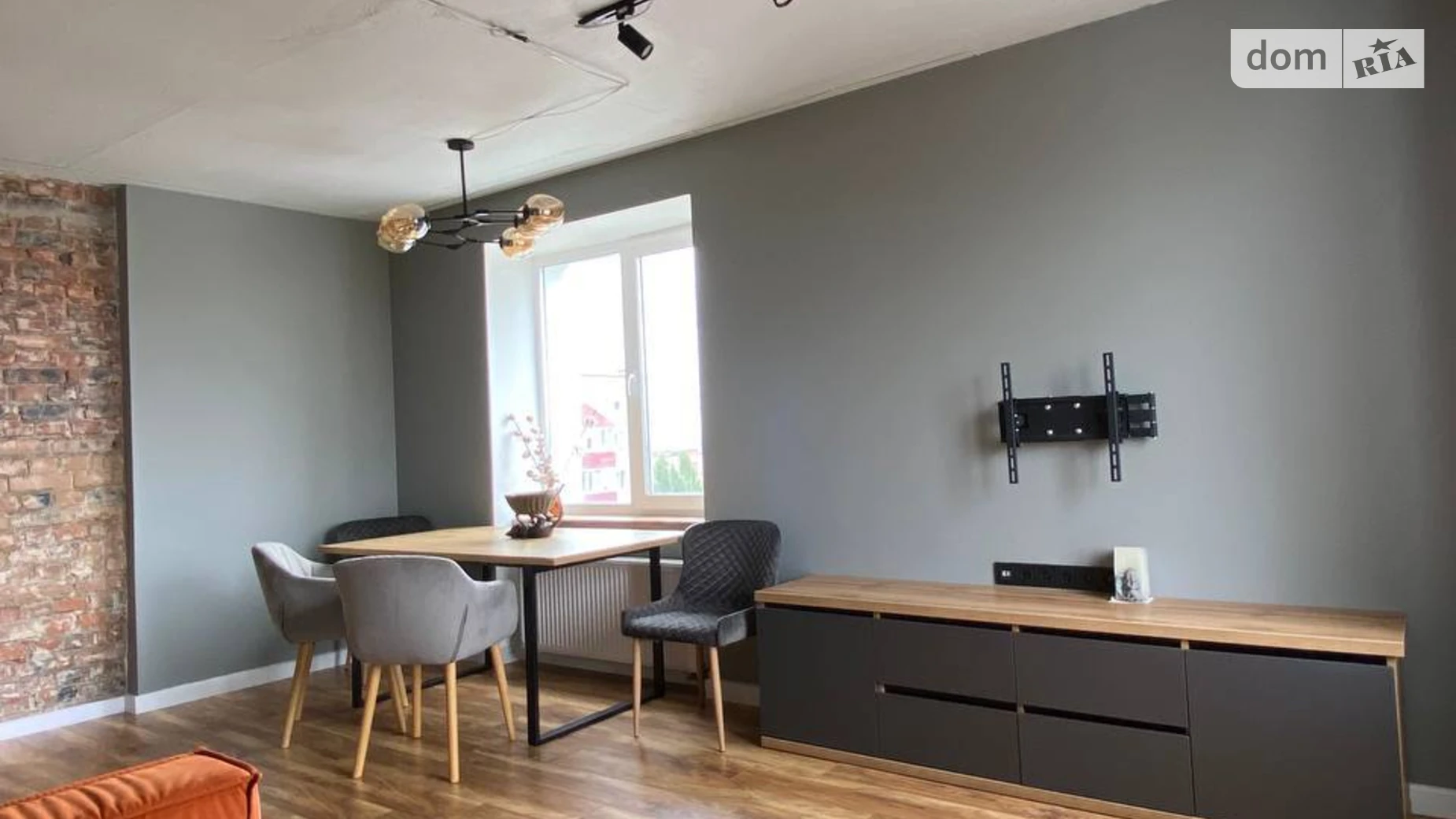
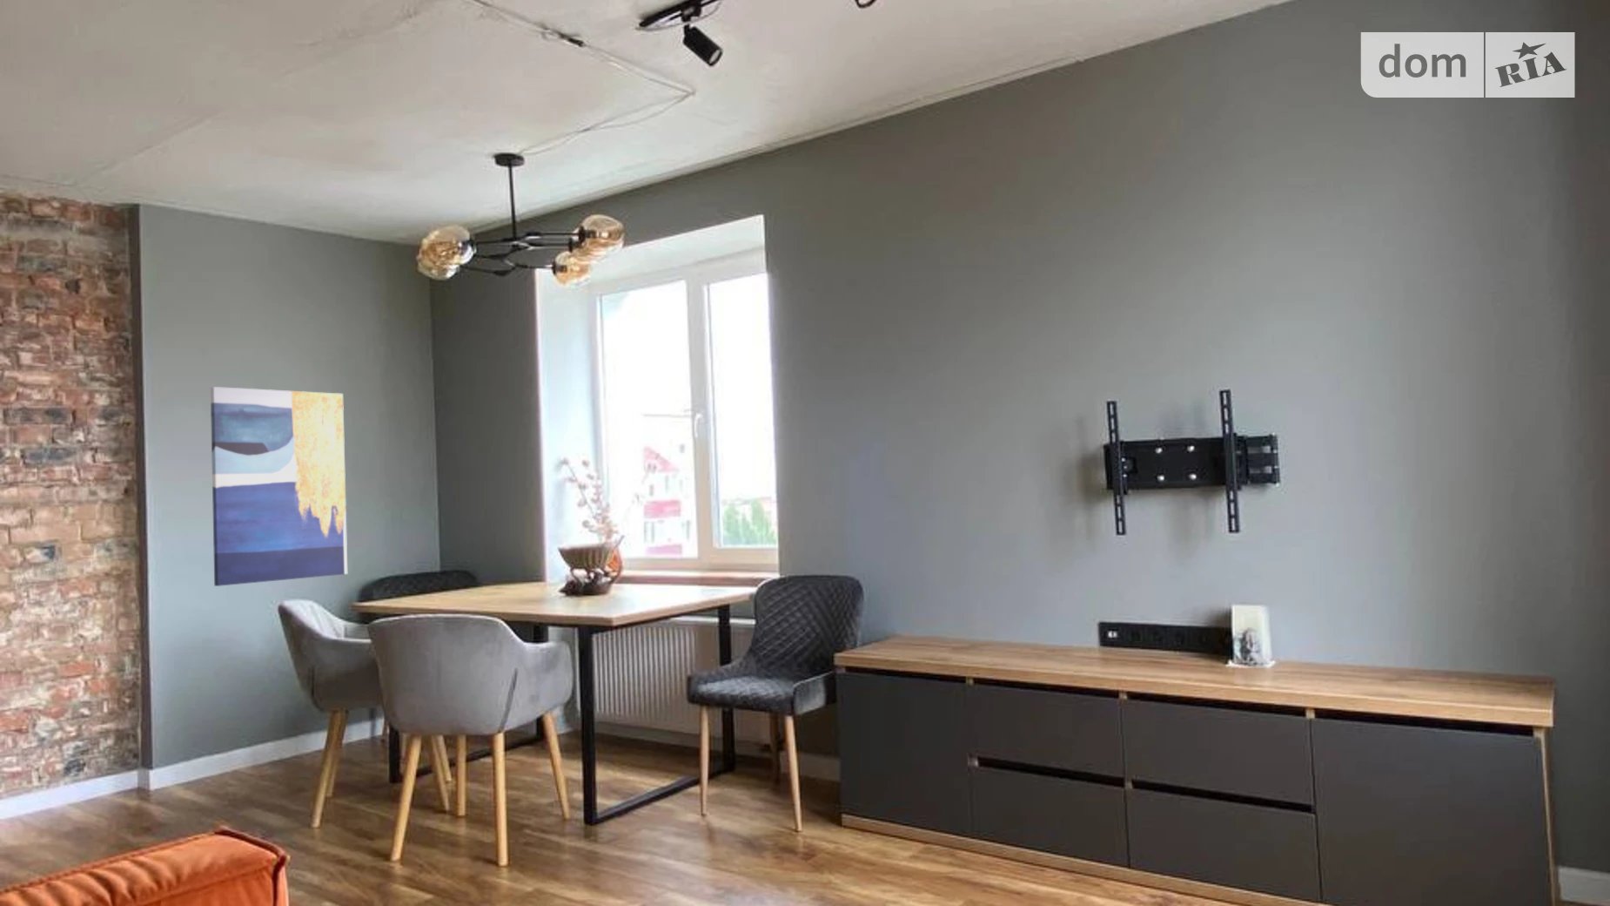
+ wall art [210,386,348,587]
